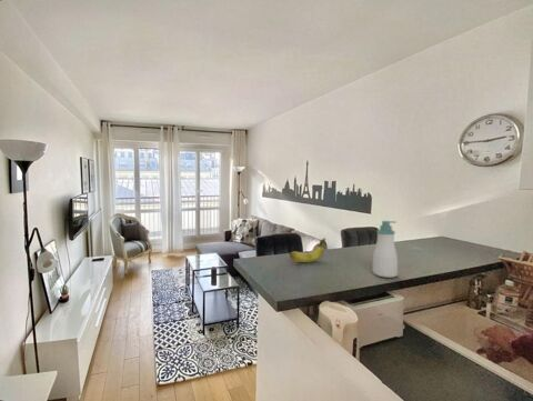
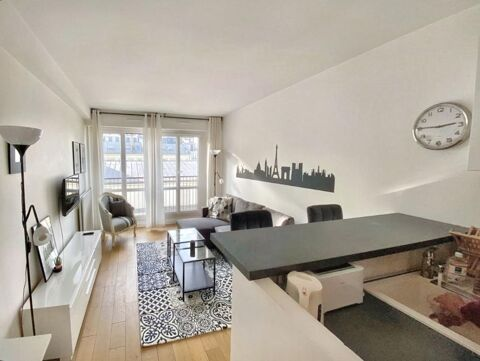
- fruit [288,237,326,263]
- soap bottle [372,220,399,279]
